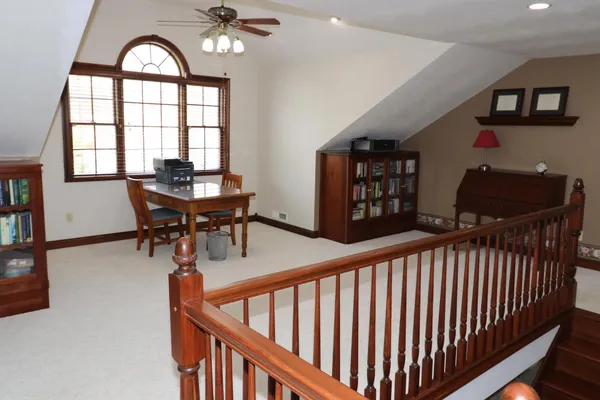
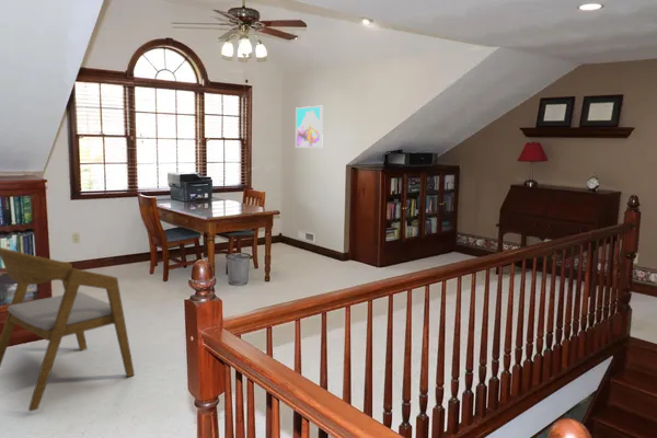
+ armchair [0,246,136,413]
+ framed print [295,105,324,149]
